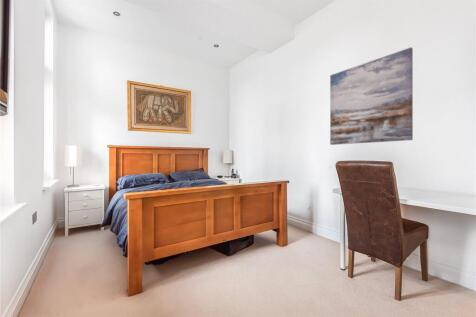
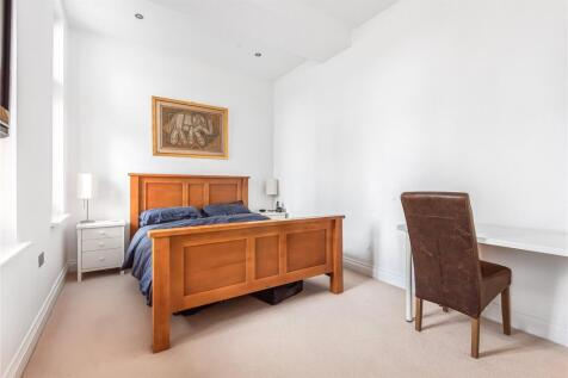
- wall art [329,46,414,146]
